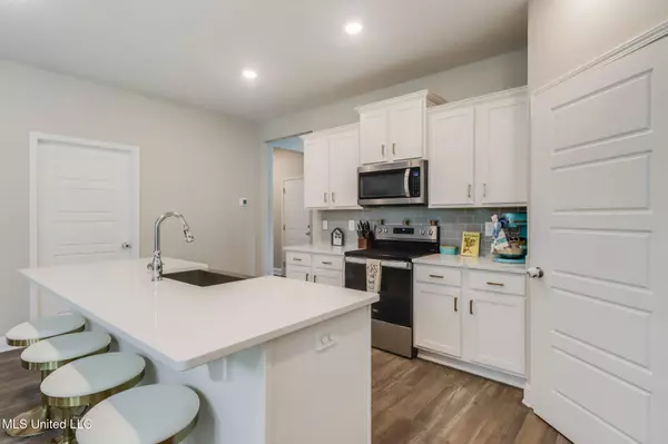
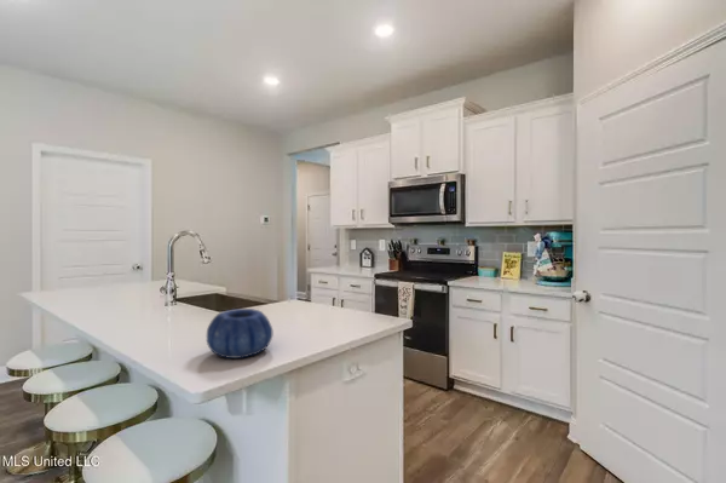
+ decorative bowl [206,307,273,360]
